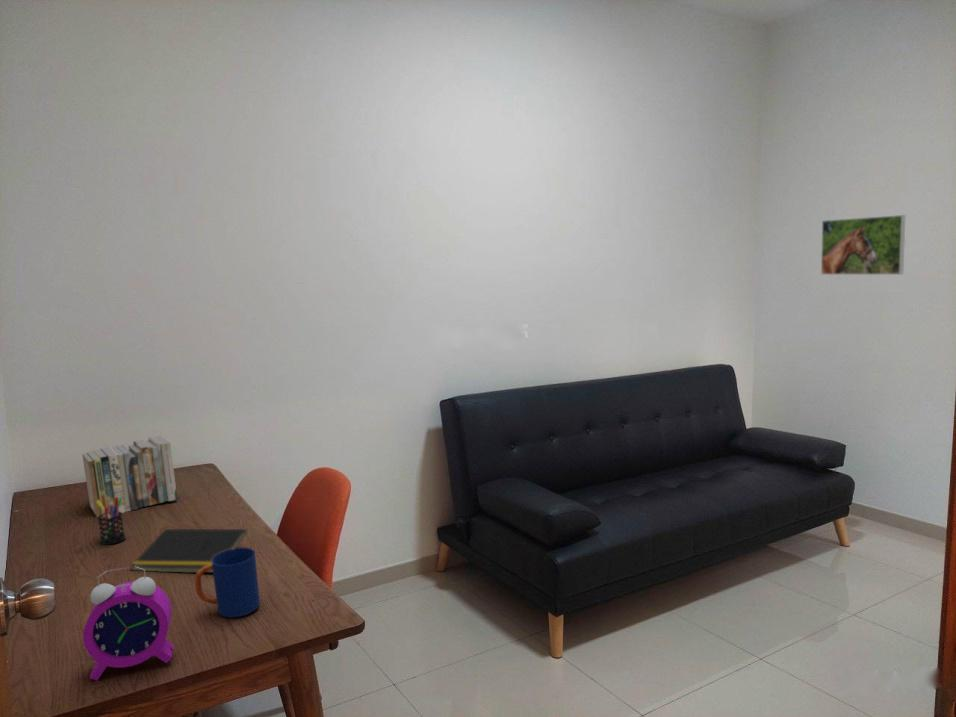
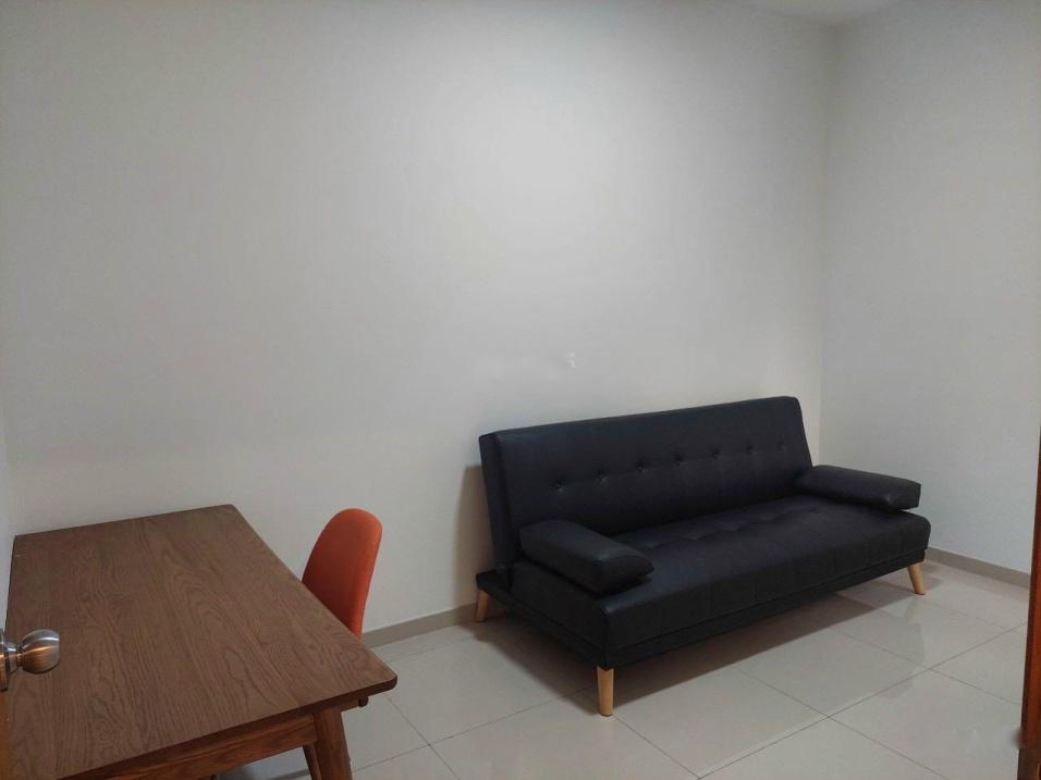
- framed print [820,214,906,276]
- notepad [129,528,248,574]
- books [81,435,178,518]
- alarm clock [82,566,175,682]
- mug [194,547,261,618]
- pen holder [96,497,126,546]
